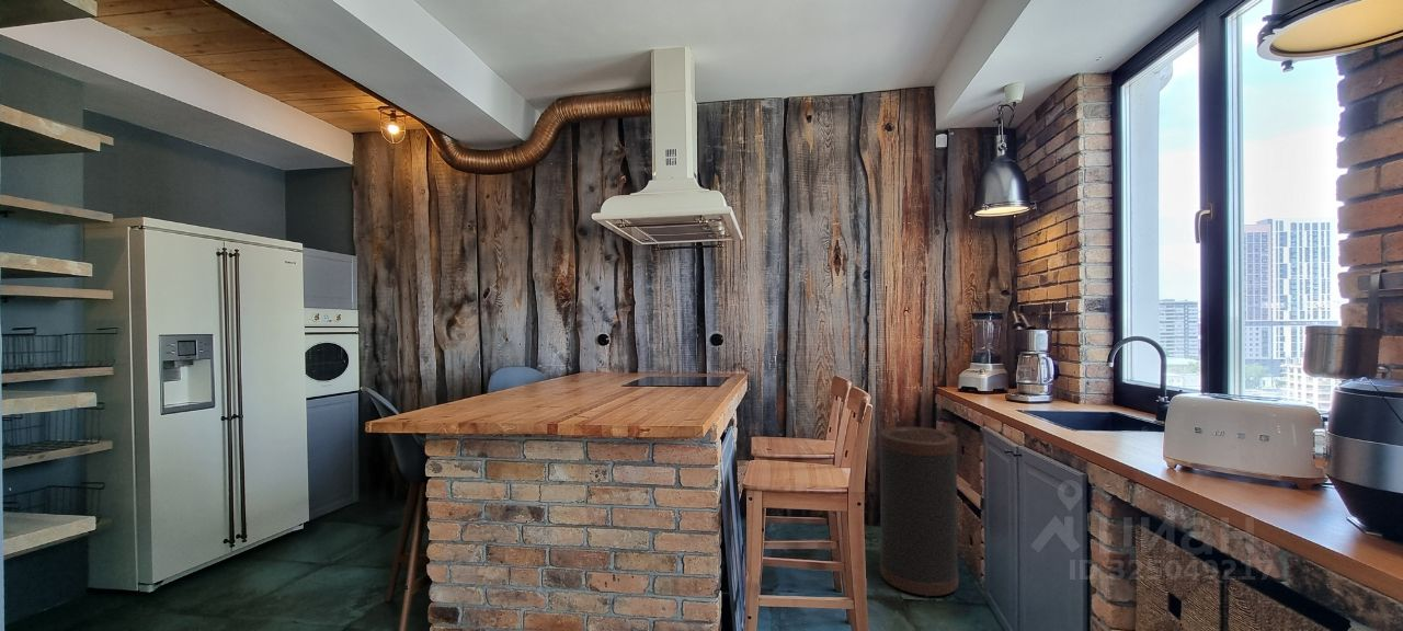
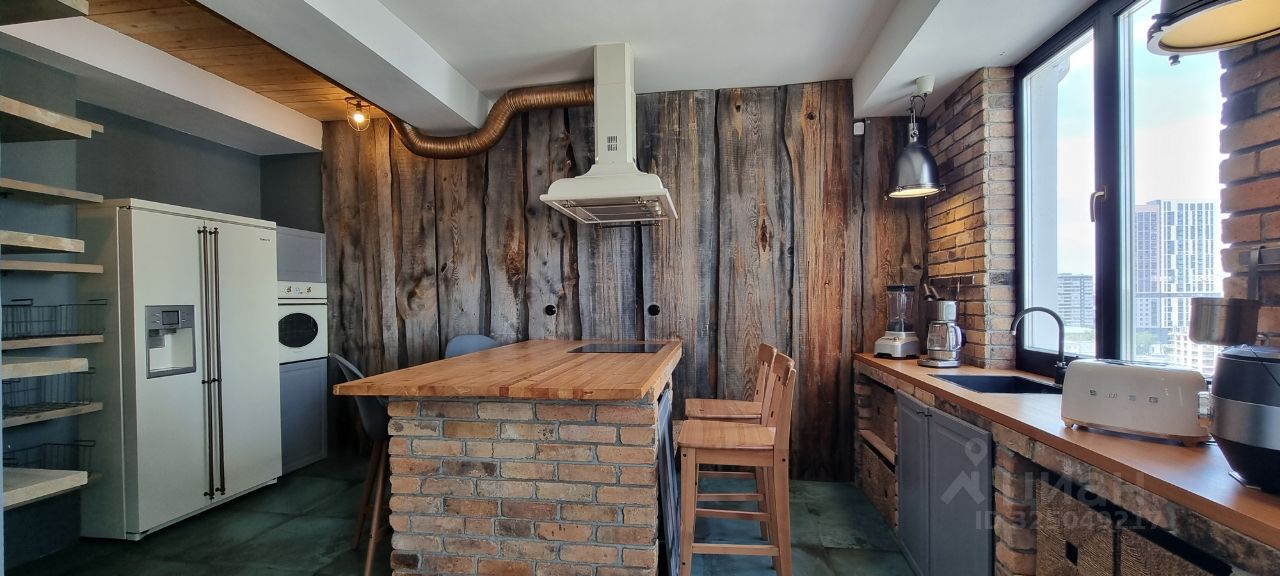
- trash can [878,426,959,598]
